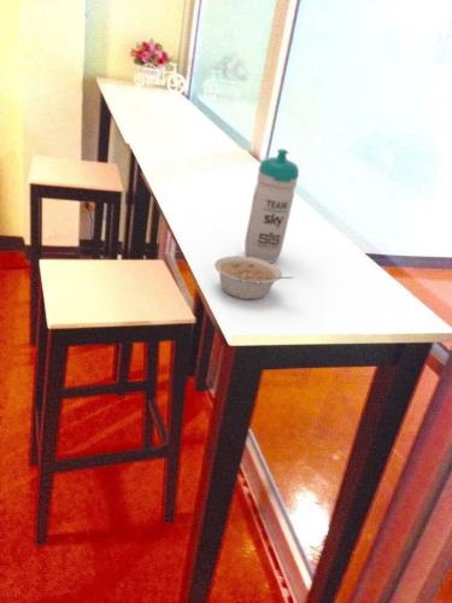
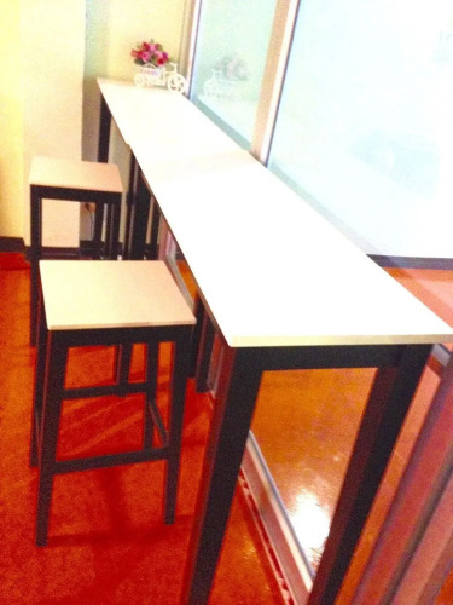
- water bottle [243,148,300,263]
- legume [213,256,295,300]
